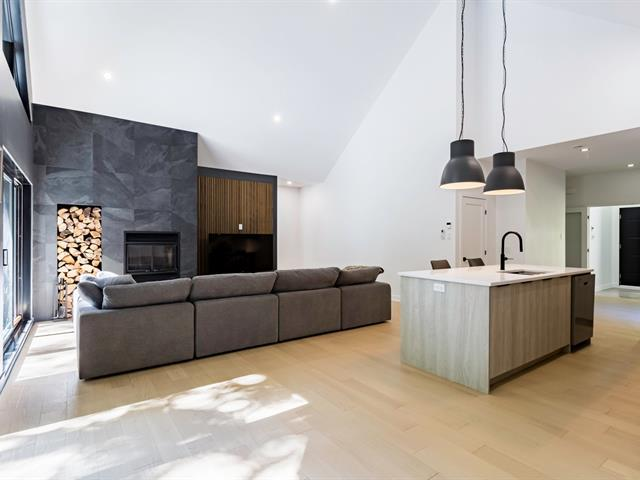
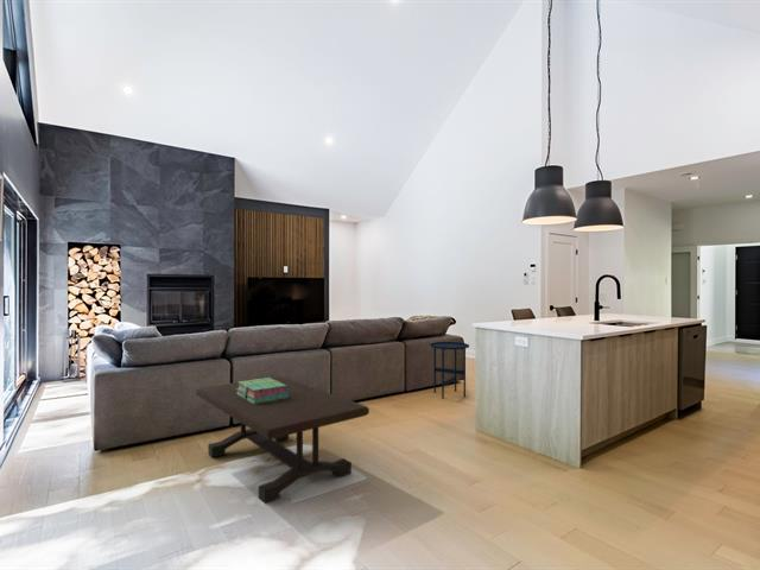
+ stack of books [236,376,290,404]
+ side table [429,341,470,399]
+ coffee table [195,375,370,505]
